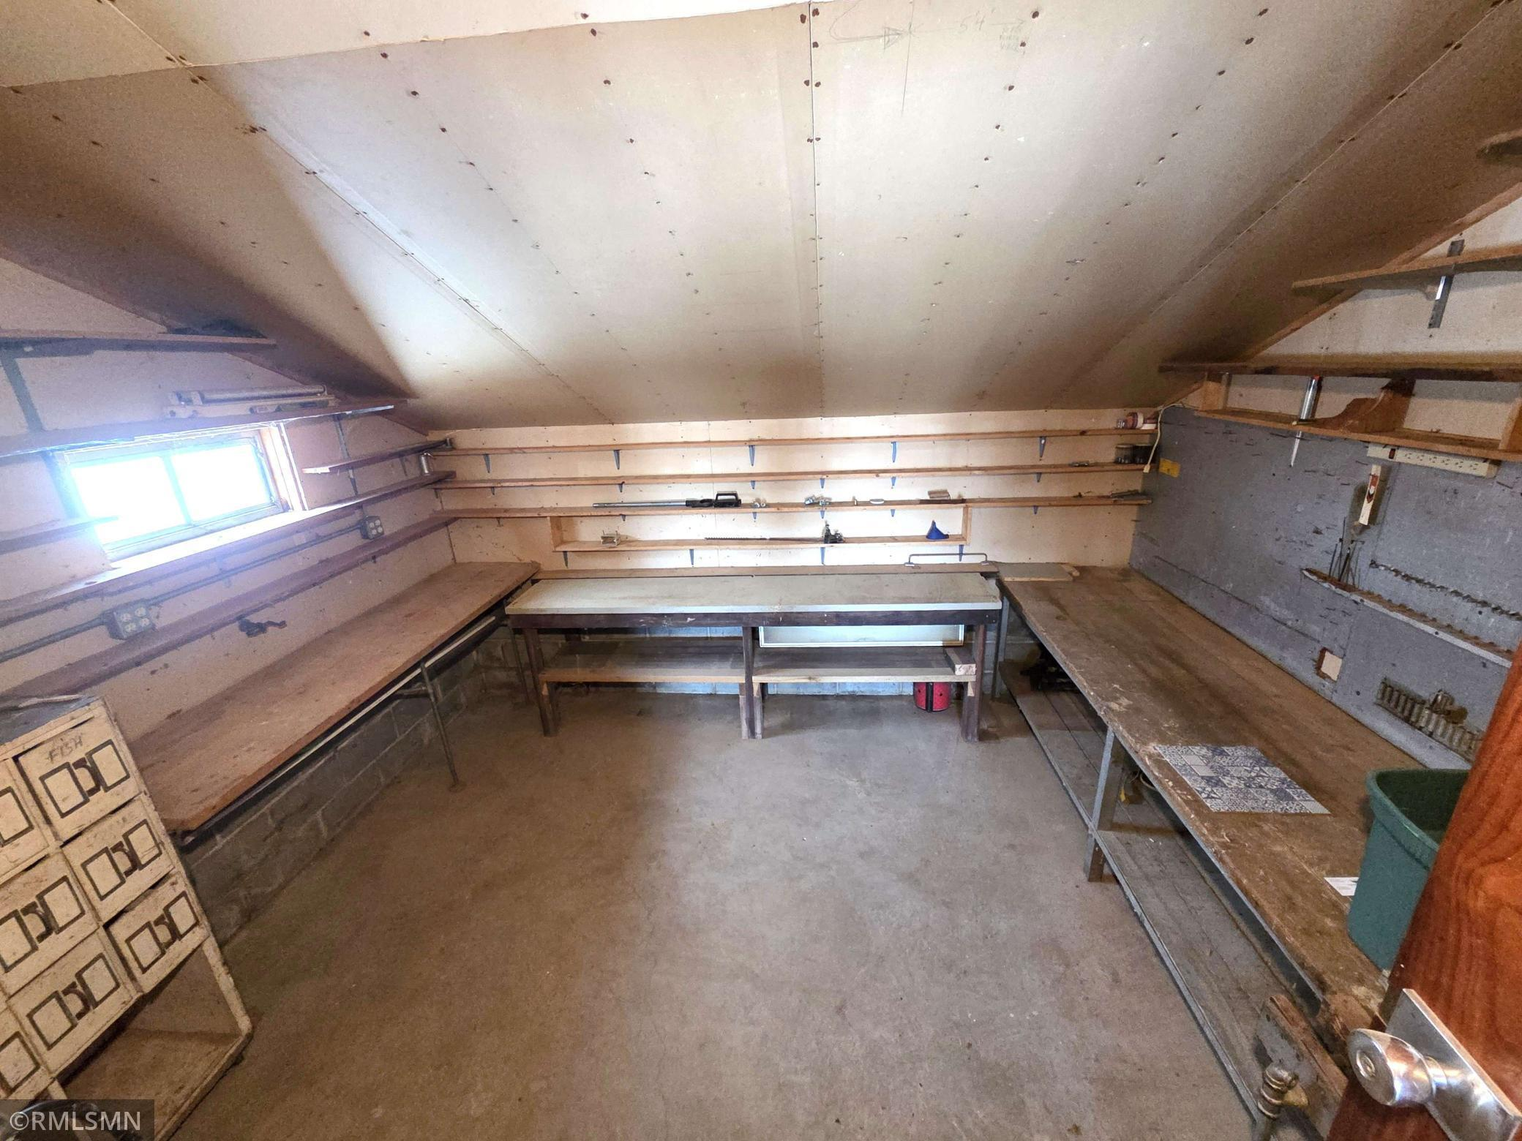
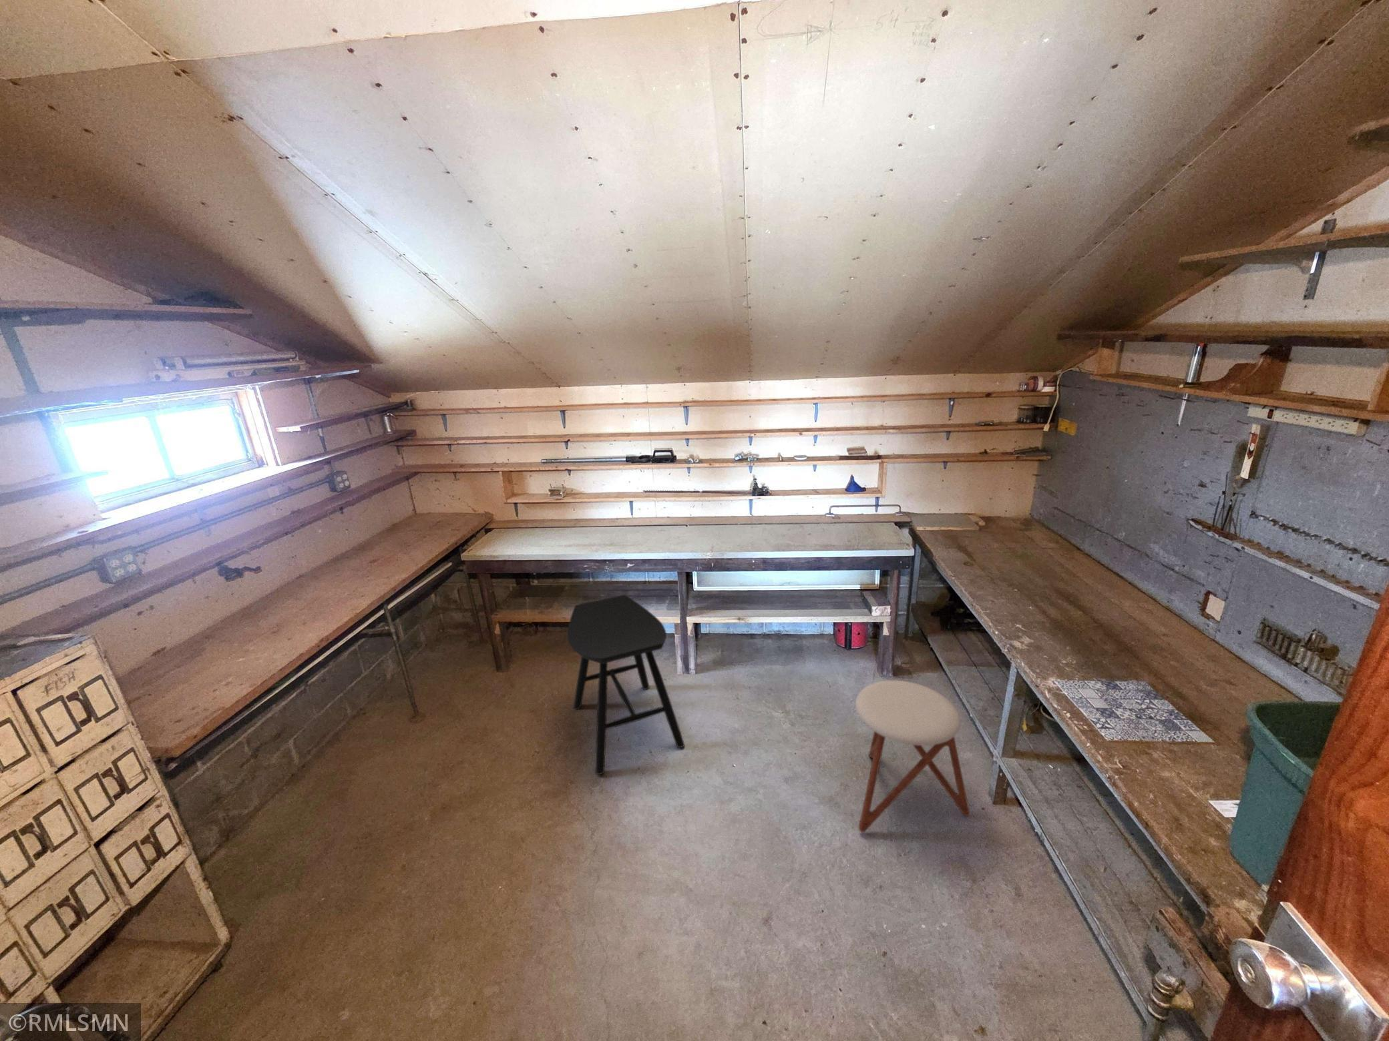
+ stool [855,680,970,833]
+ stool [567,594,685,775]
